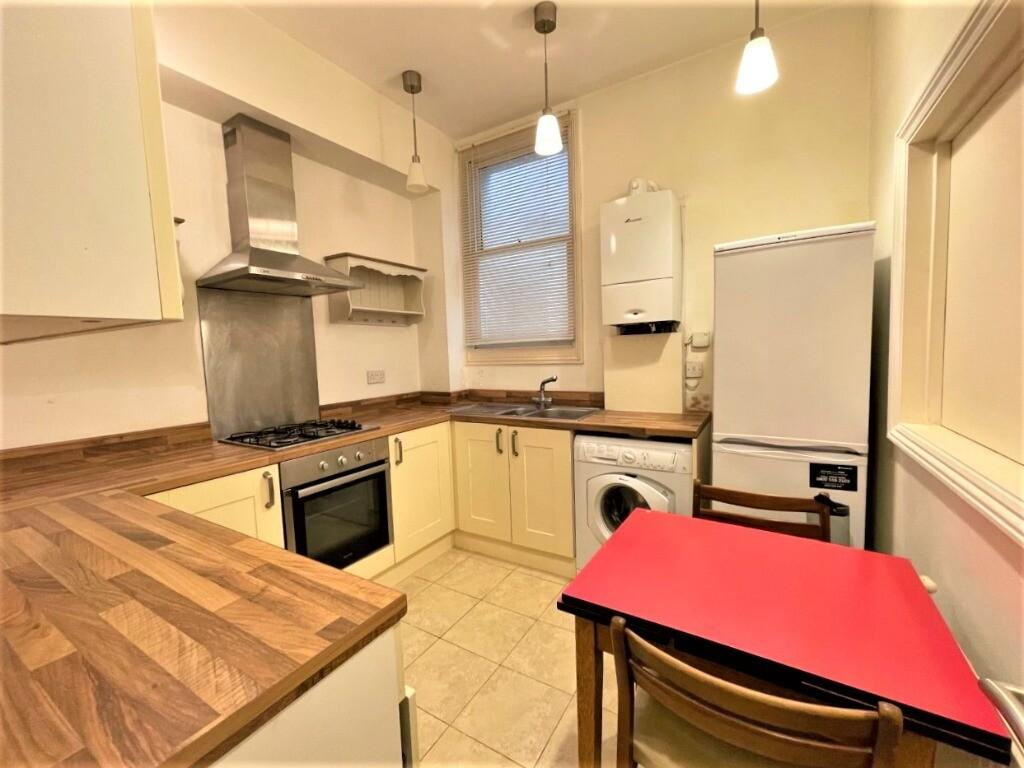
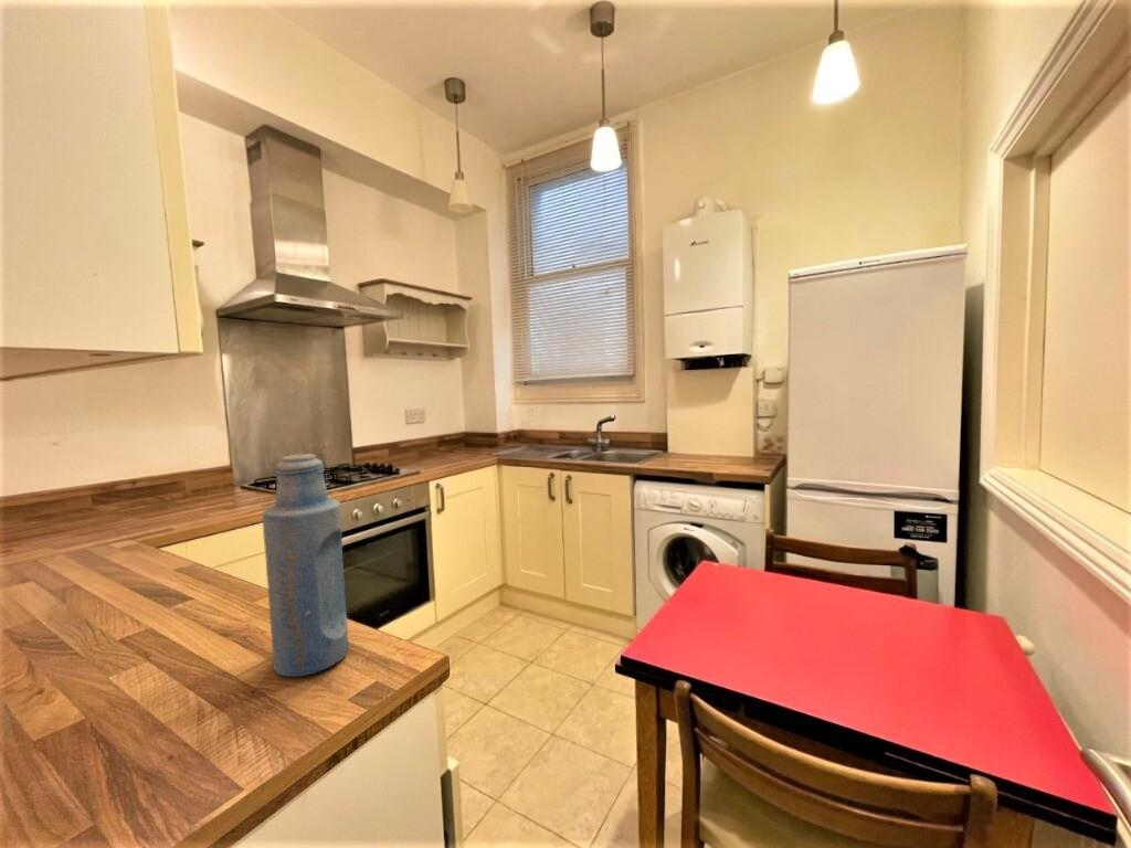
+ bottle [262,453,349,678]
